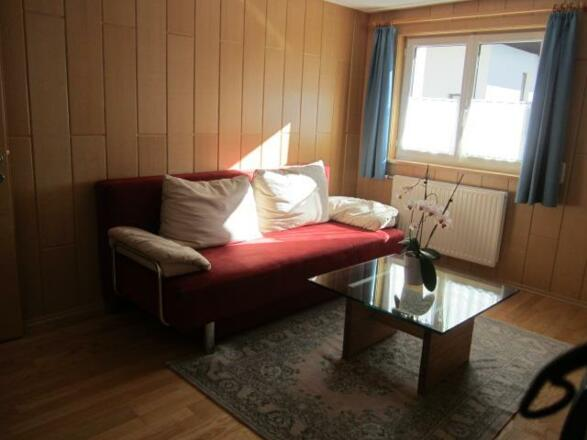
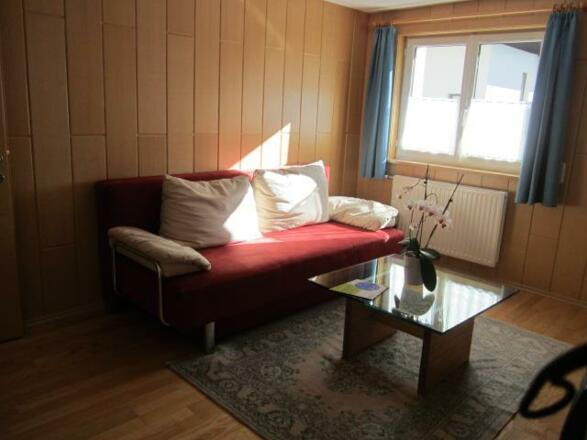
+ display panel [330,278,390,300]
